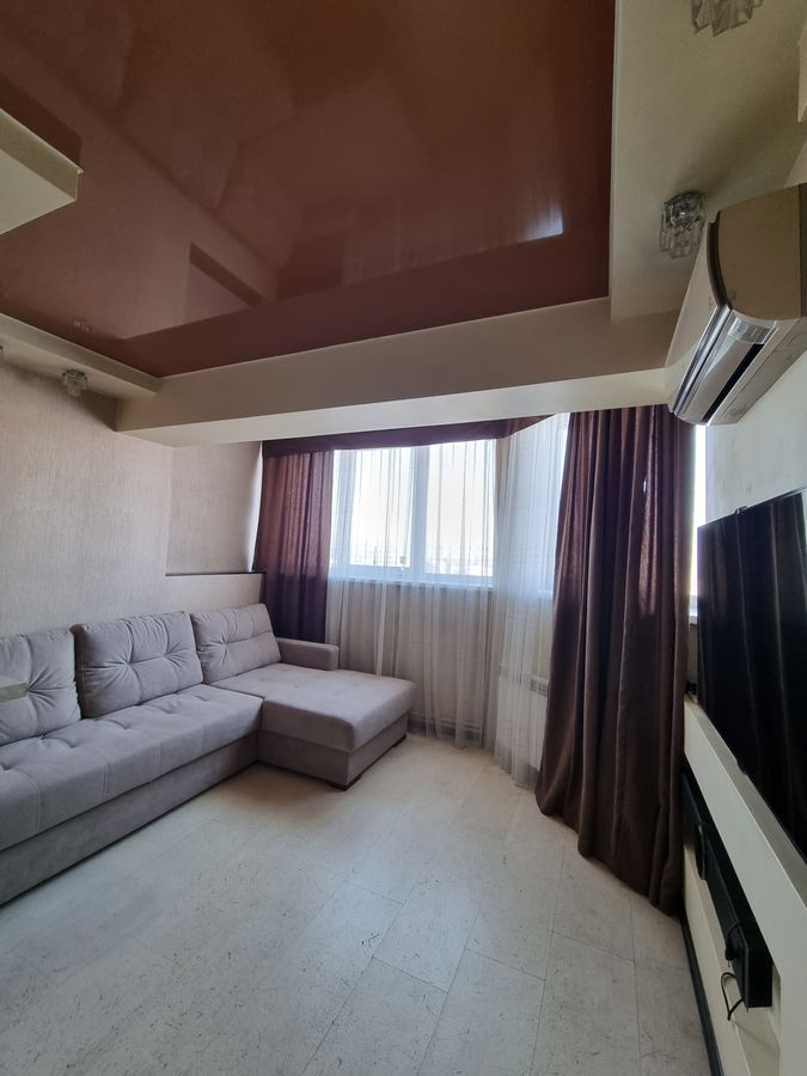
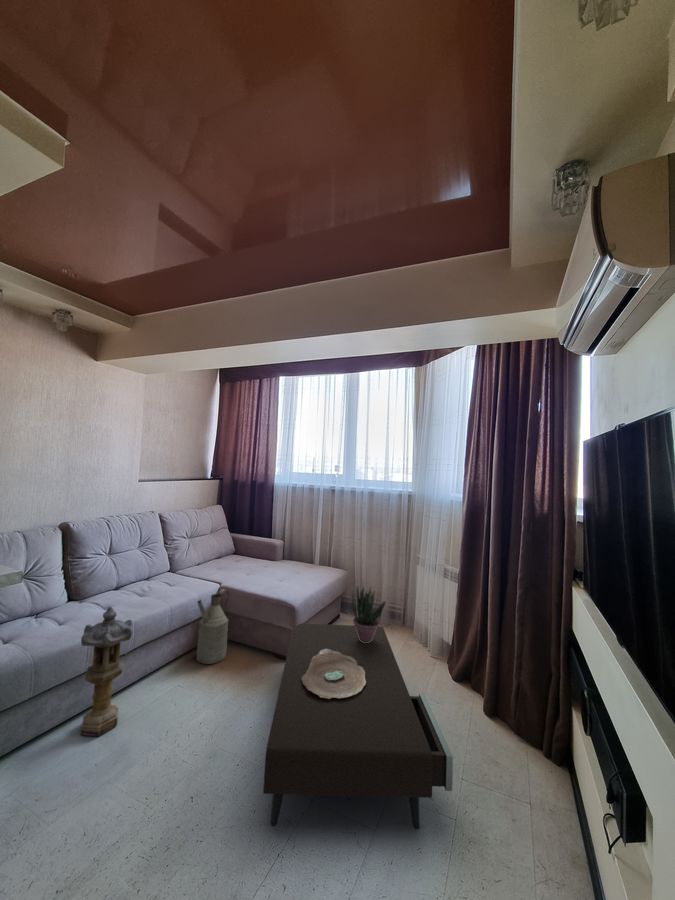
+ lantern [79,605,133,737]
+ watering can [196,588,230,665]
+ decorative bowl [302,649,366,699]
+ potted plant [351,584,387,643]
+ coffee table [262,623,454,830]
